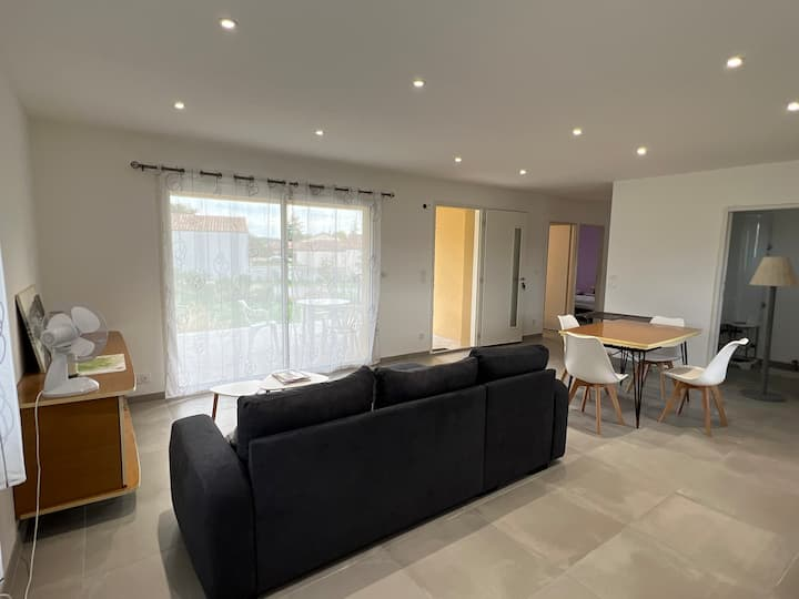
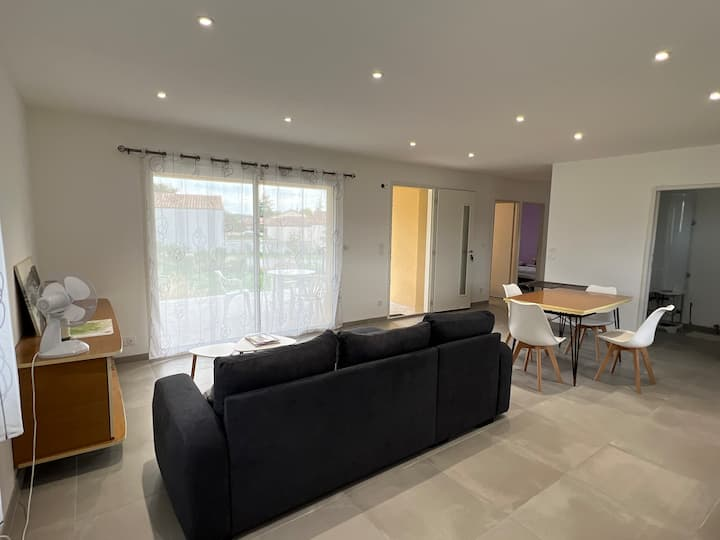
- floor lamp [739,256,799,403]
